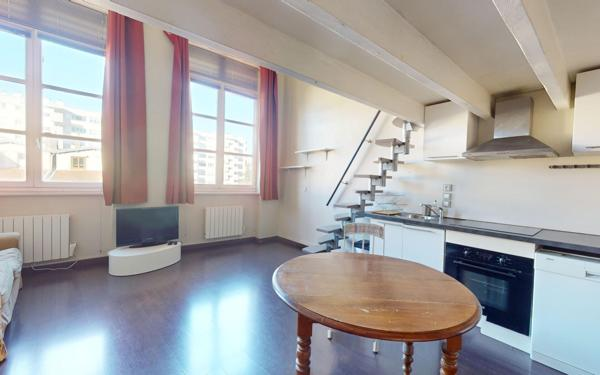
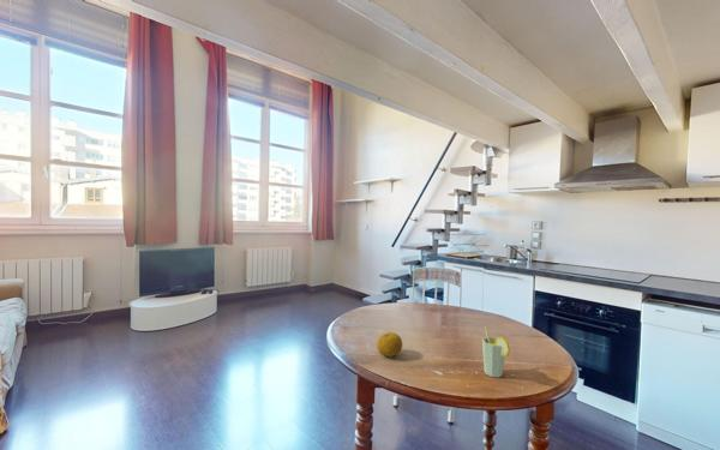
+ cup [481,325,511,379]
+ fruit [376,331,403,358]
